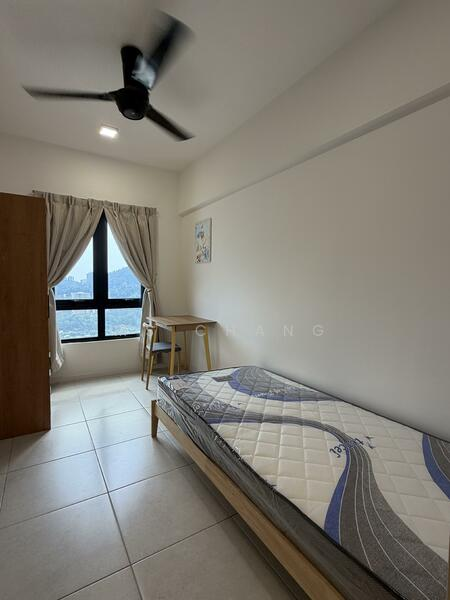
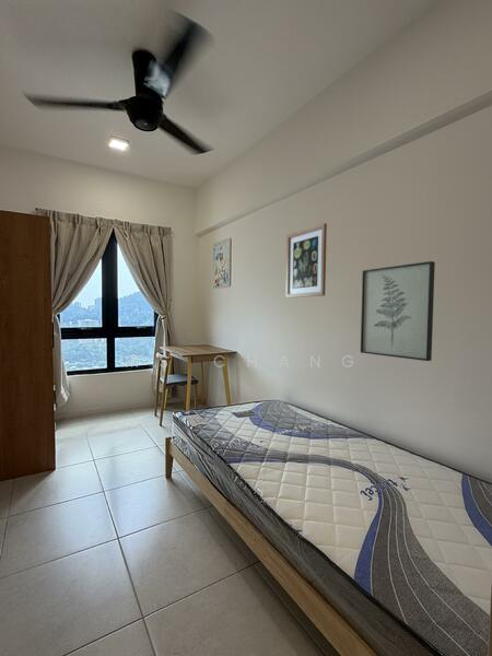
+ wall art [360,260,436,362]
+ wall art [284,222,328,300]
